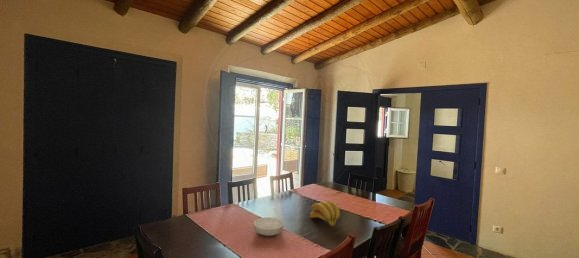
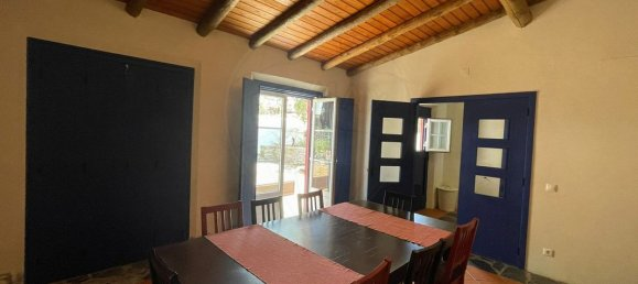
- serving bowl [253,216,285,237]
- banana bunch [309,200,341,228]
